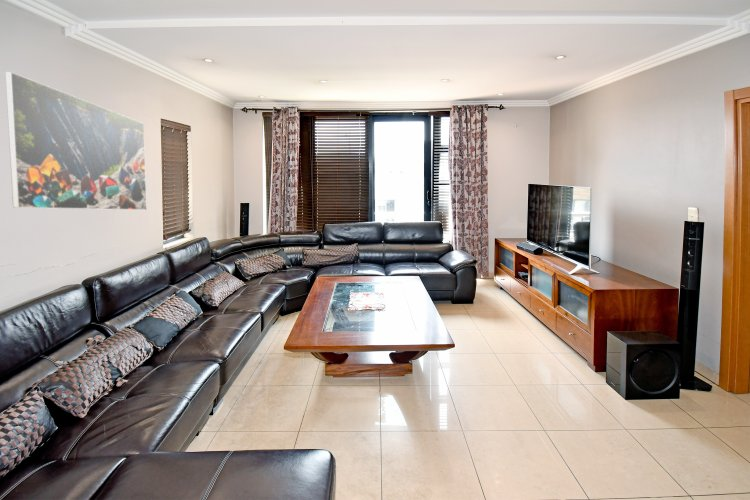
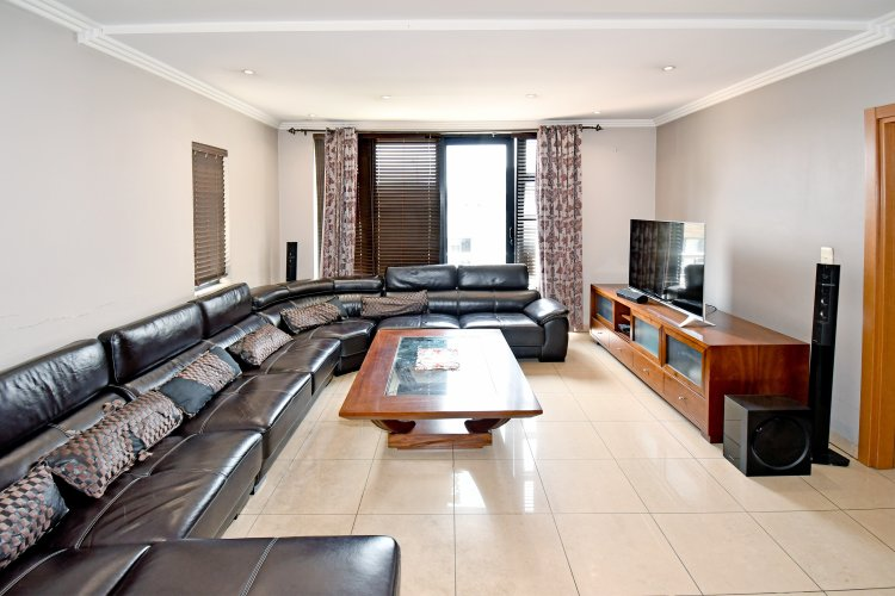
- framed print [4,71,148,211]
